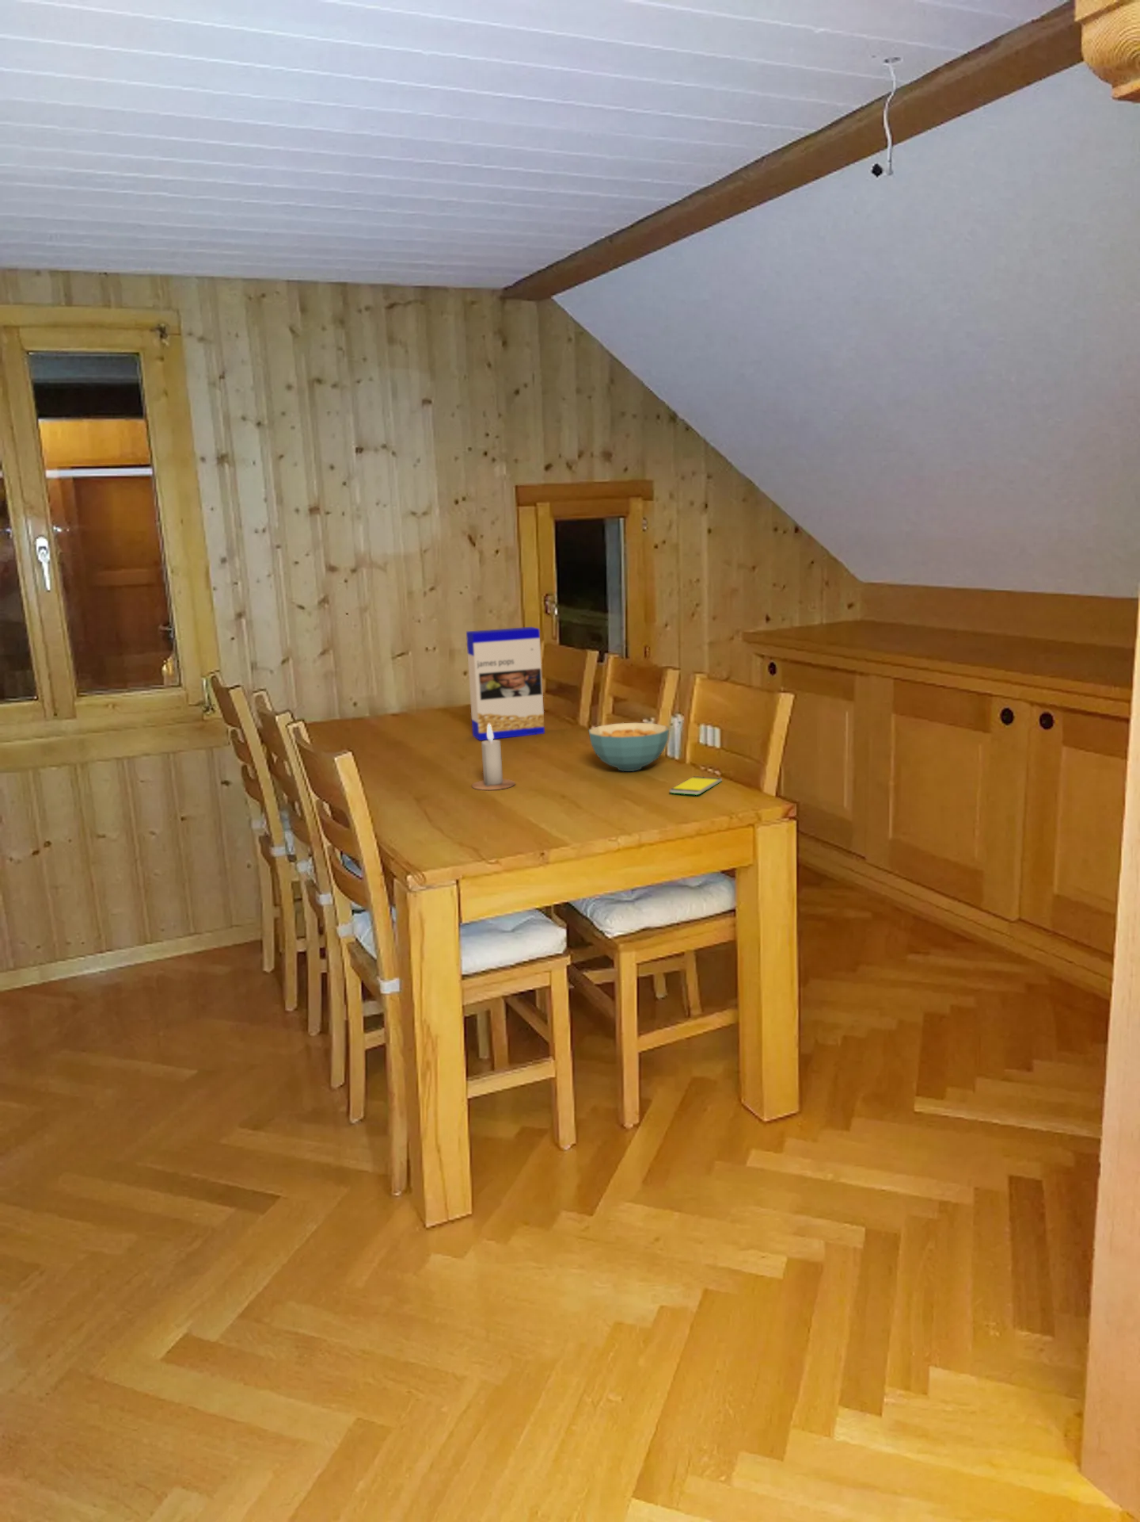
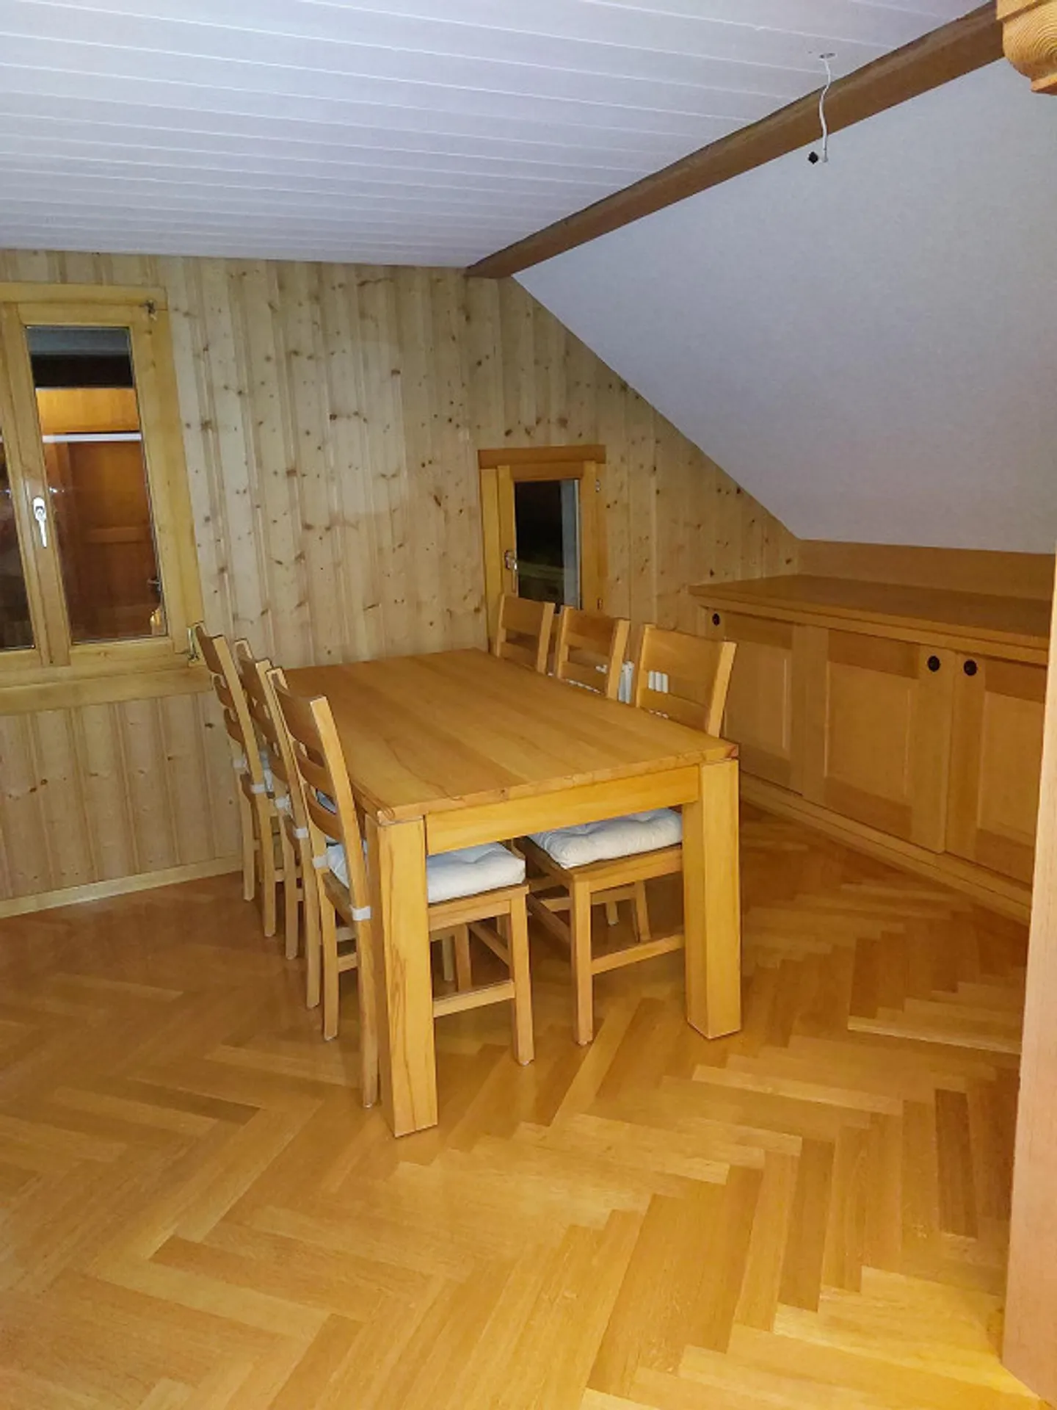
- cereal bowl [588,723,669,772]
- cereal box [466,627,546,741]
- smartphone [669,775,723,796]
- candle [471,724,516,791]
